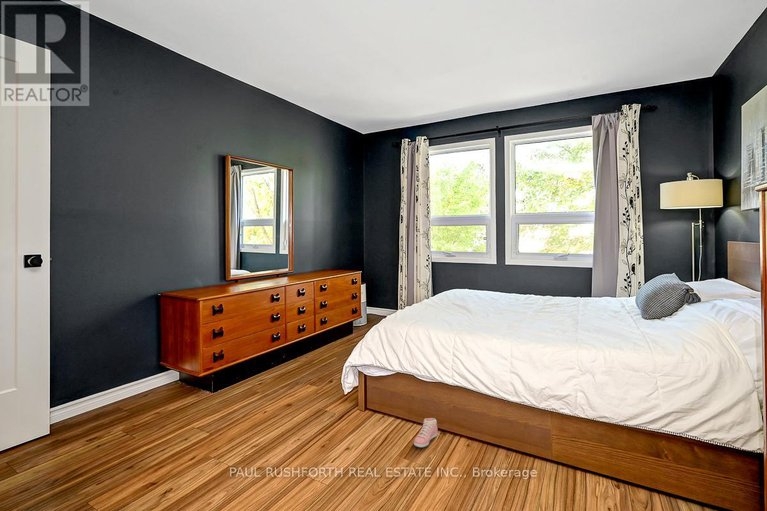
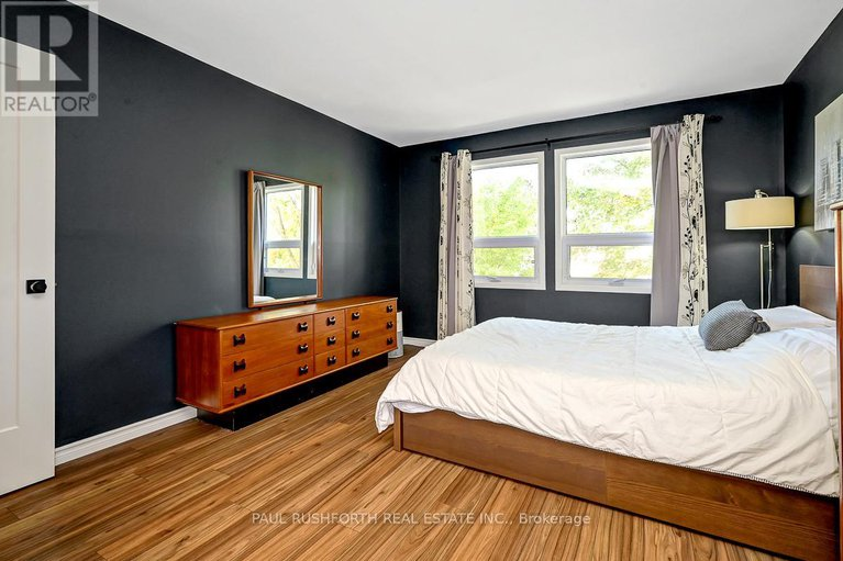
- sneaker [413,417,439,448]
